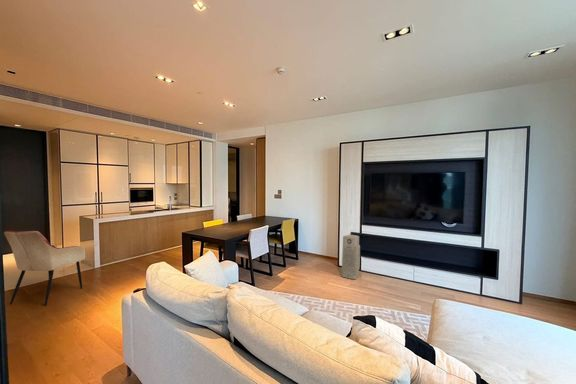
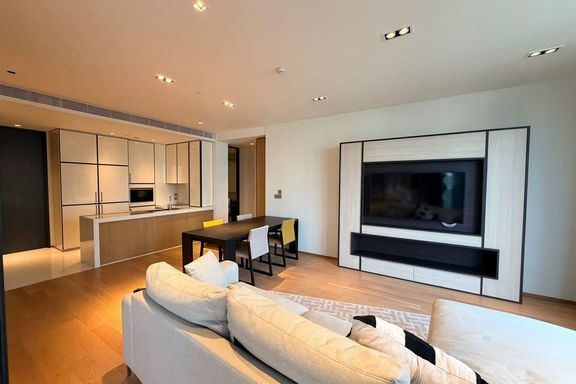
- armchair [3,230,86,306]
- air purifier [340,234,361,280]
